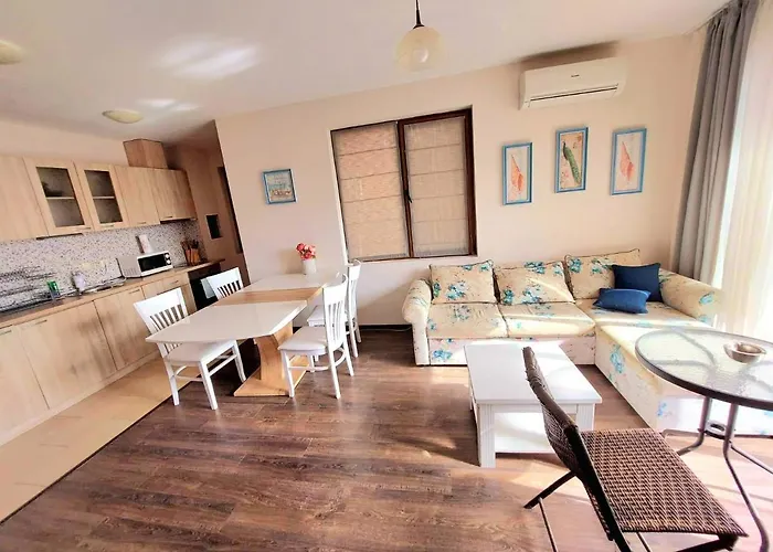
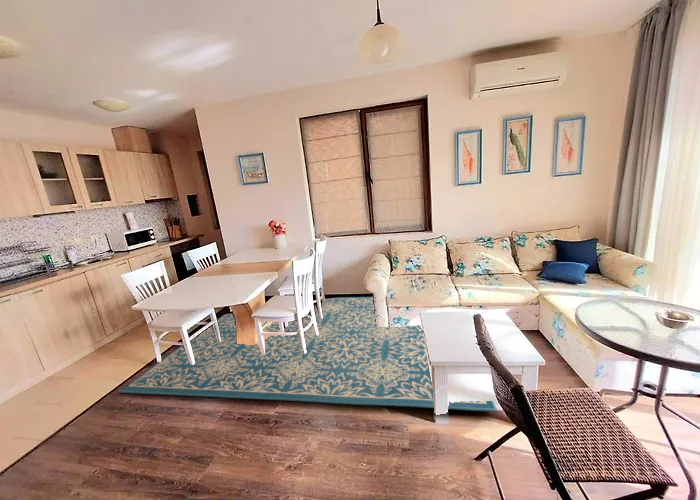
+ rug [117,296,498,413]
